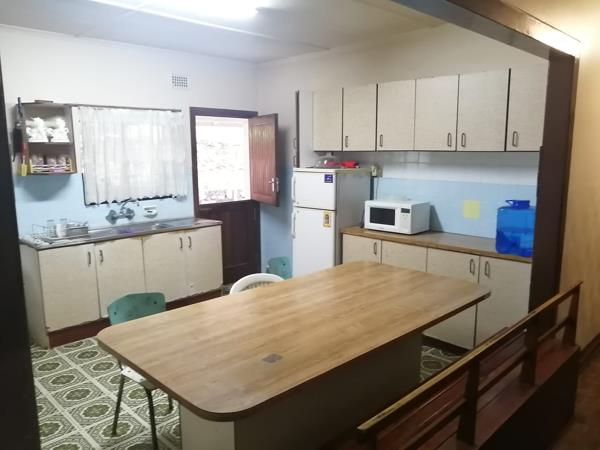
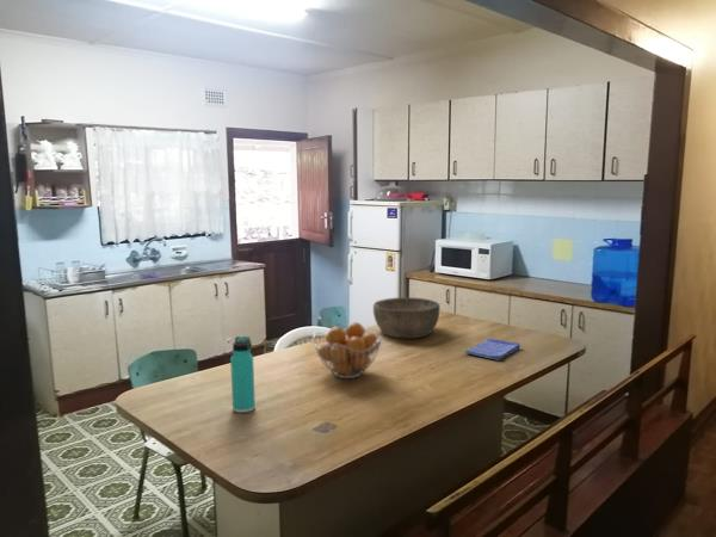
+ bowl [372,296,442,340]
+ dish towel [464,338,521,362]
+ thermos bottle [229,335,257,414]
+ fruit basket [313,321,383,379]
